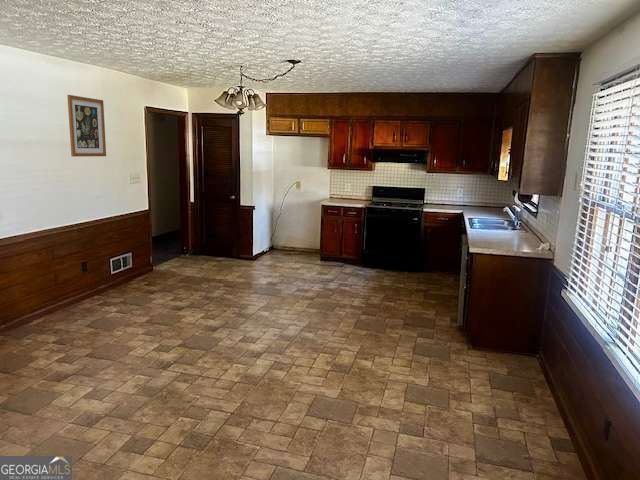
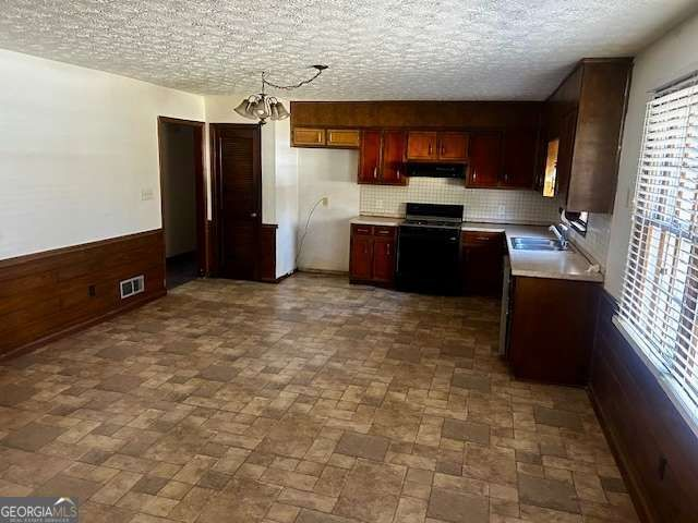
- wall art [66,94,107,158]
